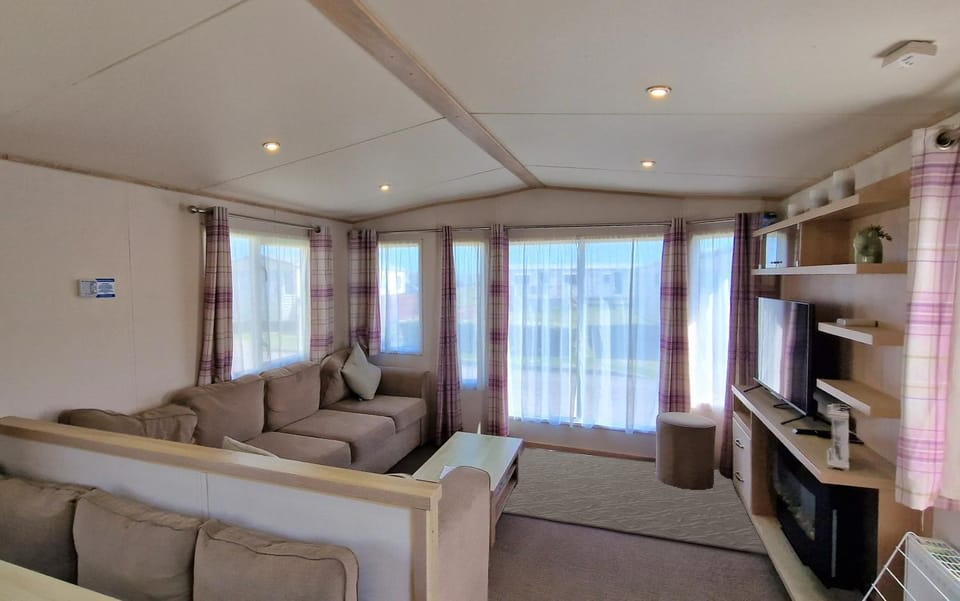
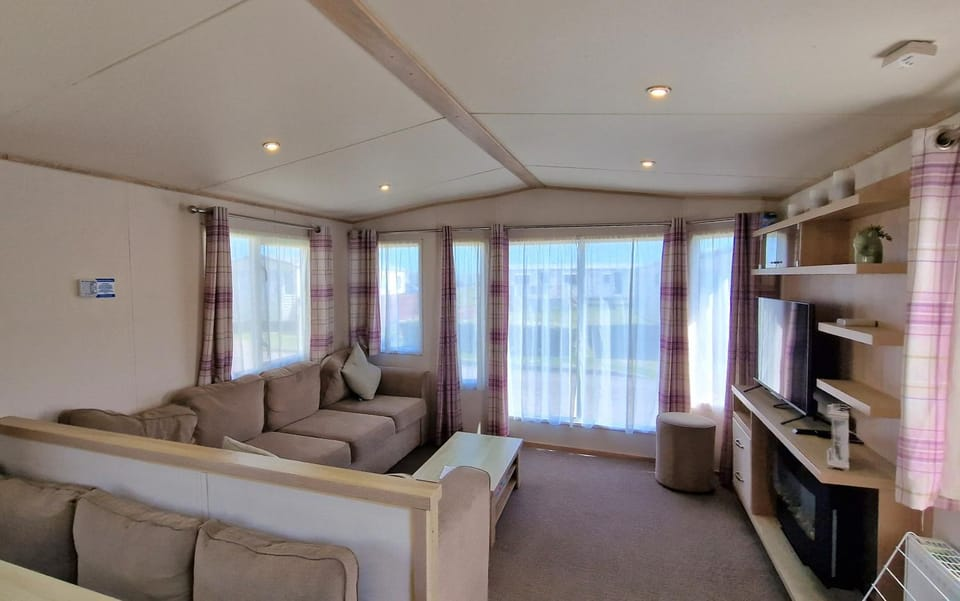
- rug [501,447,769,556]
